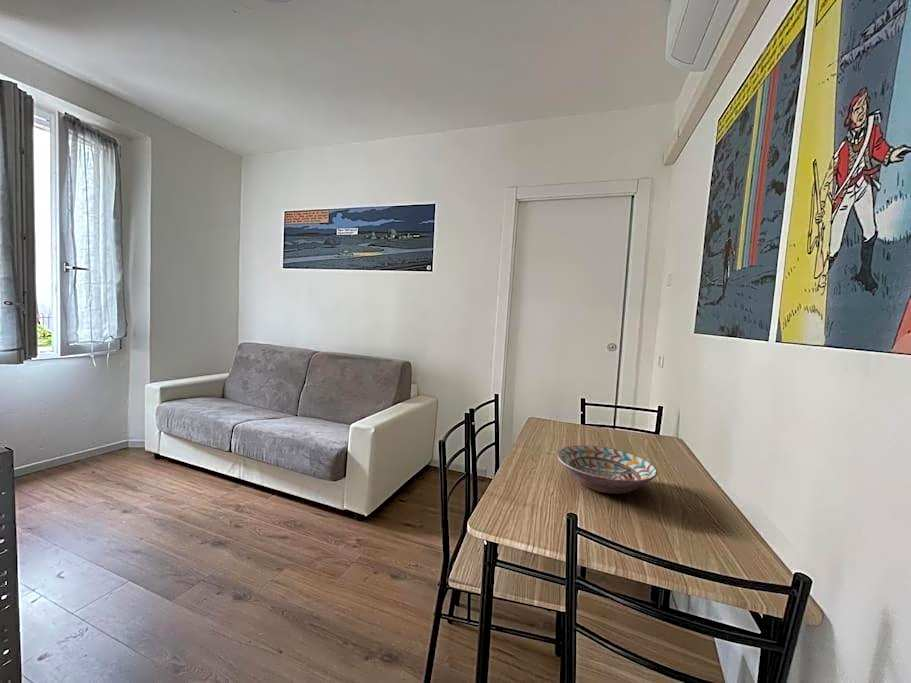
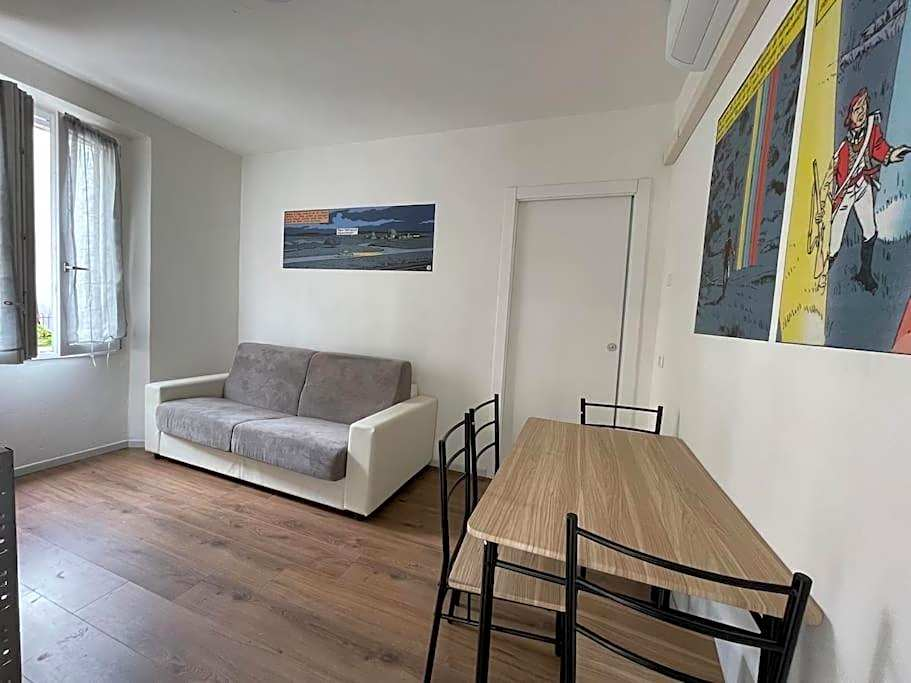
- decorative bowl [556,445,659,495]
